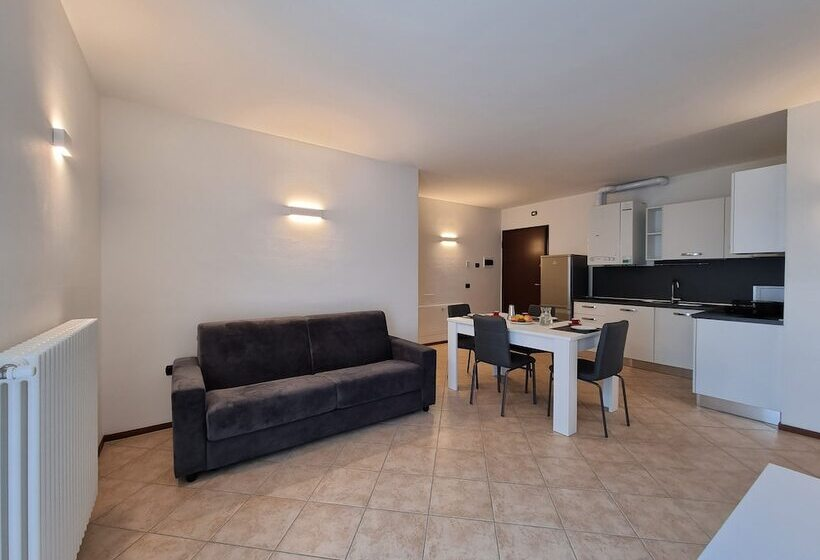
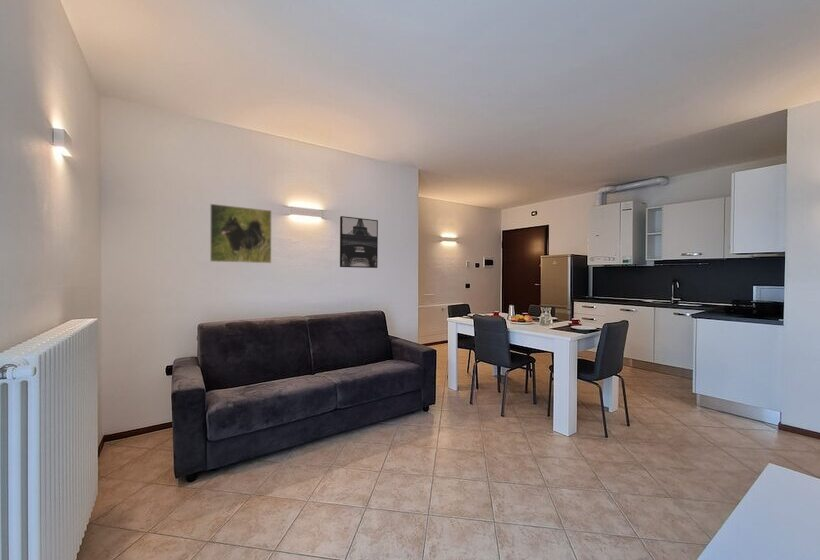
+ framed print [209,203,272,264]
+ wall art [339,215,379,269]
